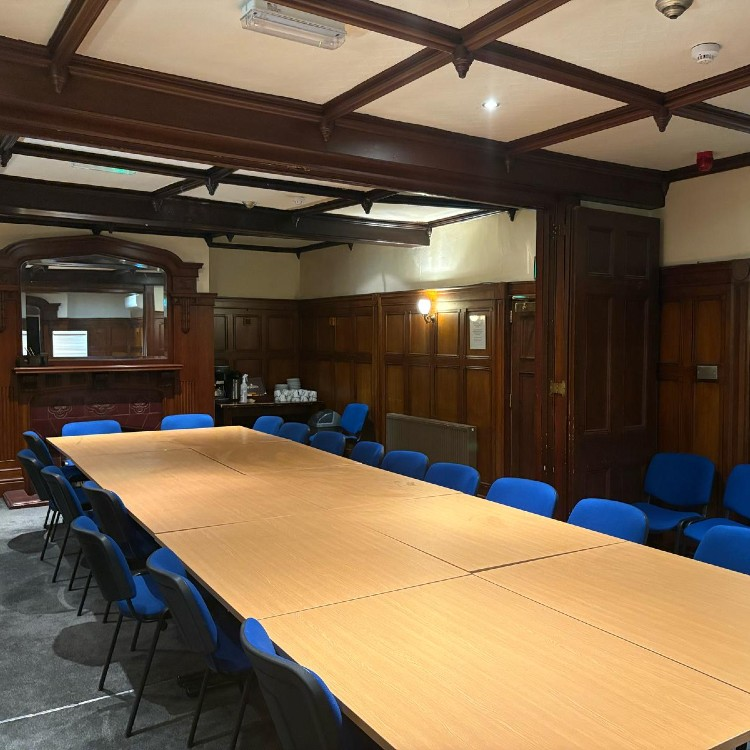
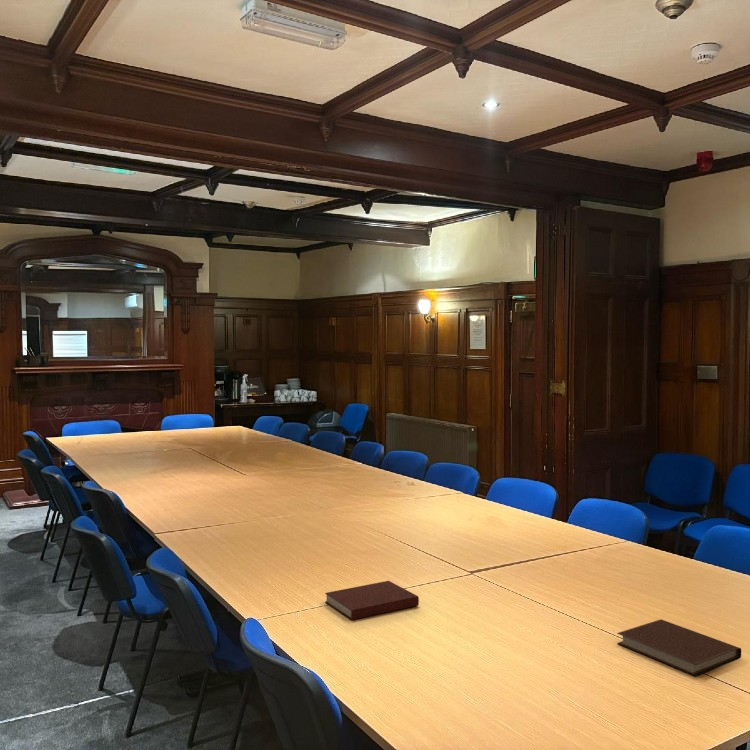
+ notebook [616,618,742,677]
+ notebook [324,580,420,621]
